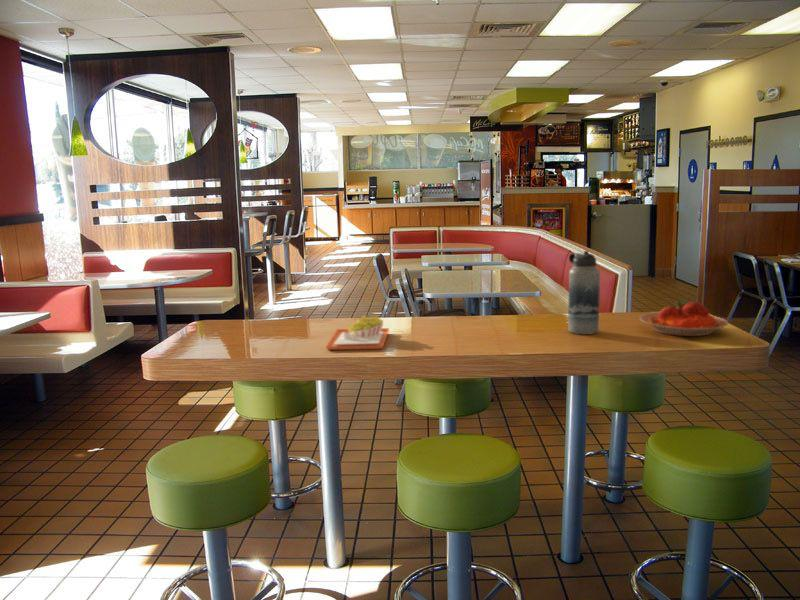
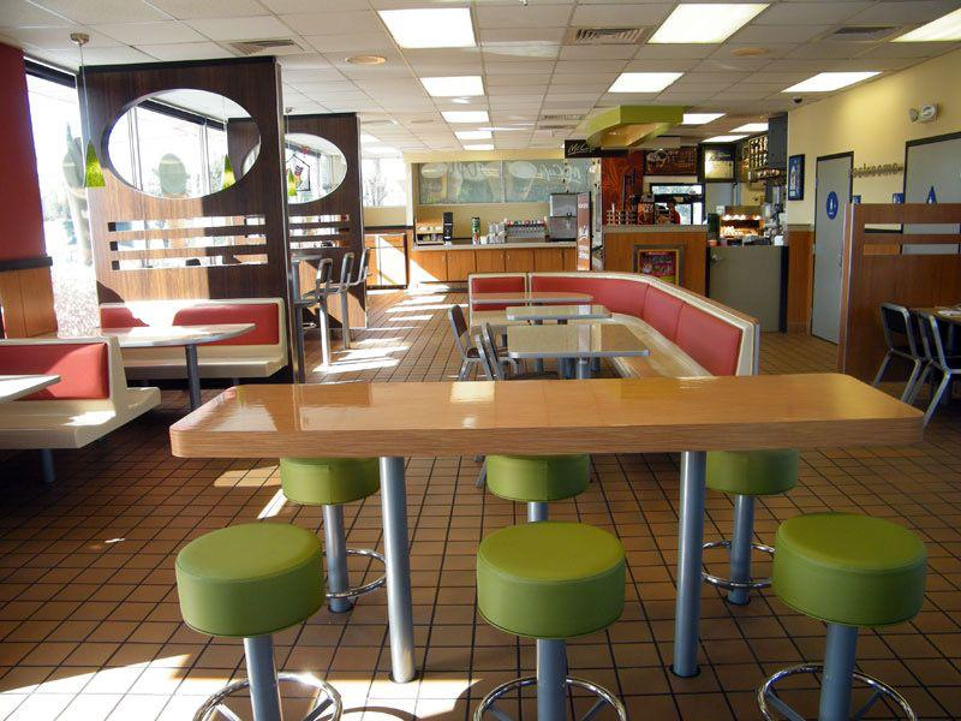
- plate [639,298,729,337]
- french fries [325,314,390,351]
- water bottle [567,250,601,335]
